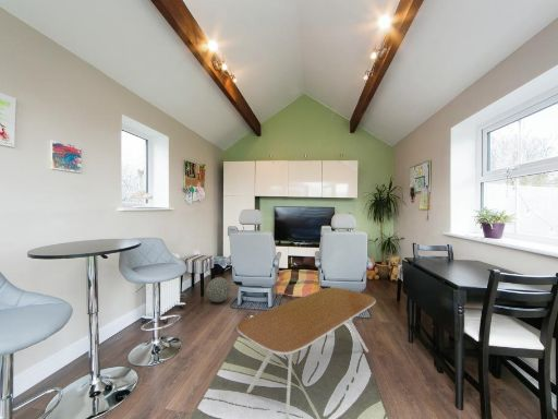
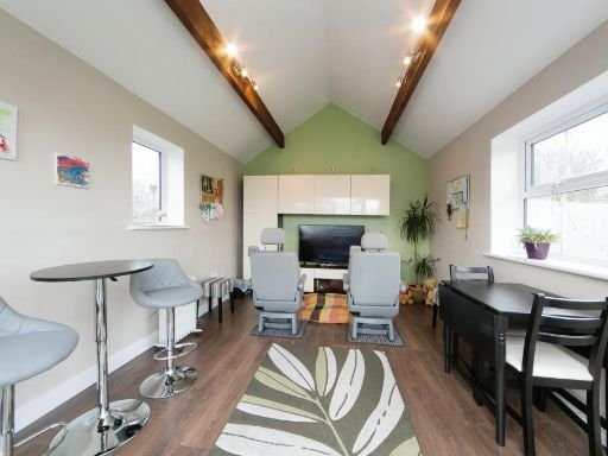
- coffee table [236,286,377,419]
- decorative ball [205,276,232,303]
